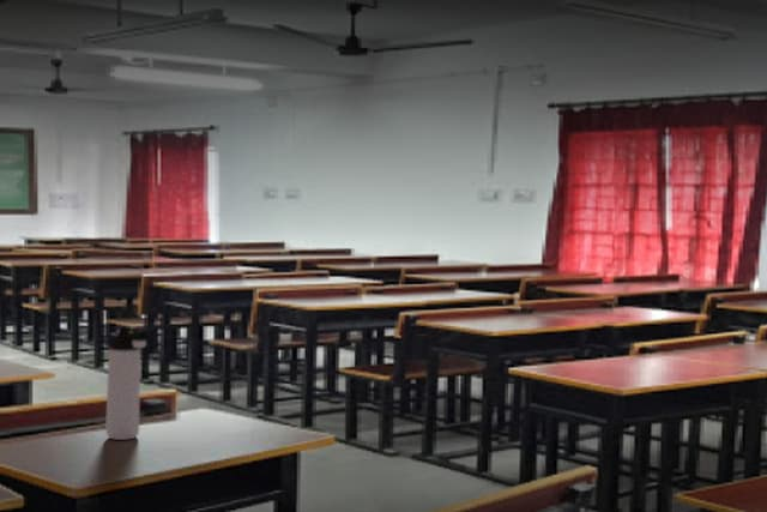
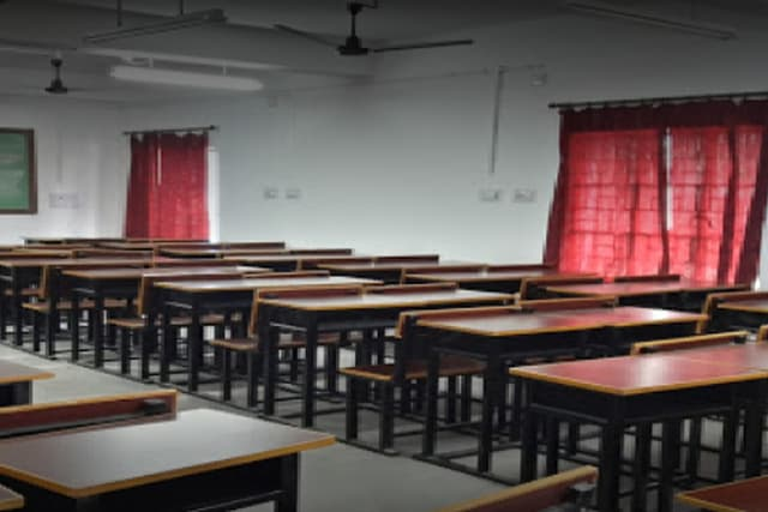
- thermos bottle [104,326,152,441]
